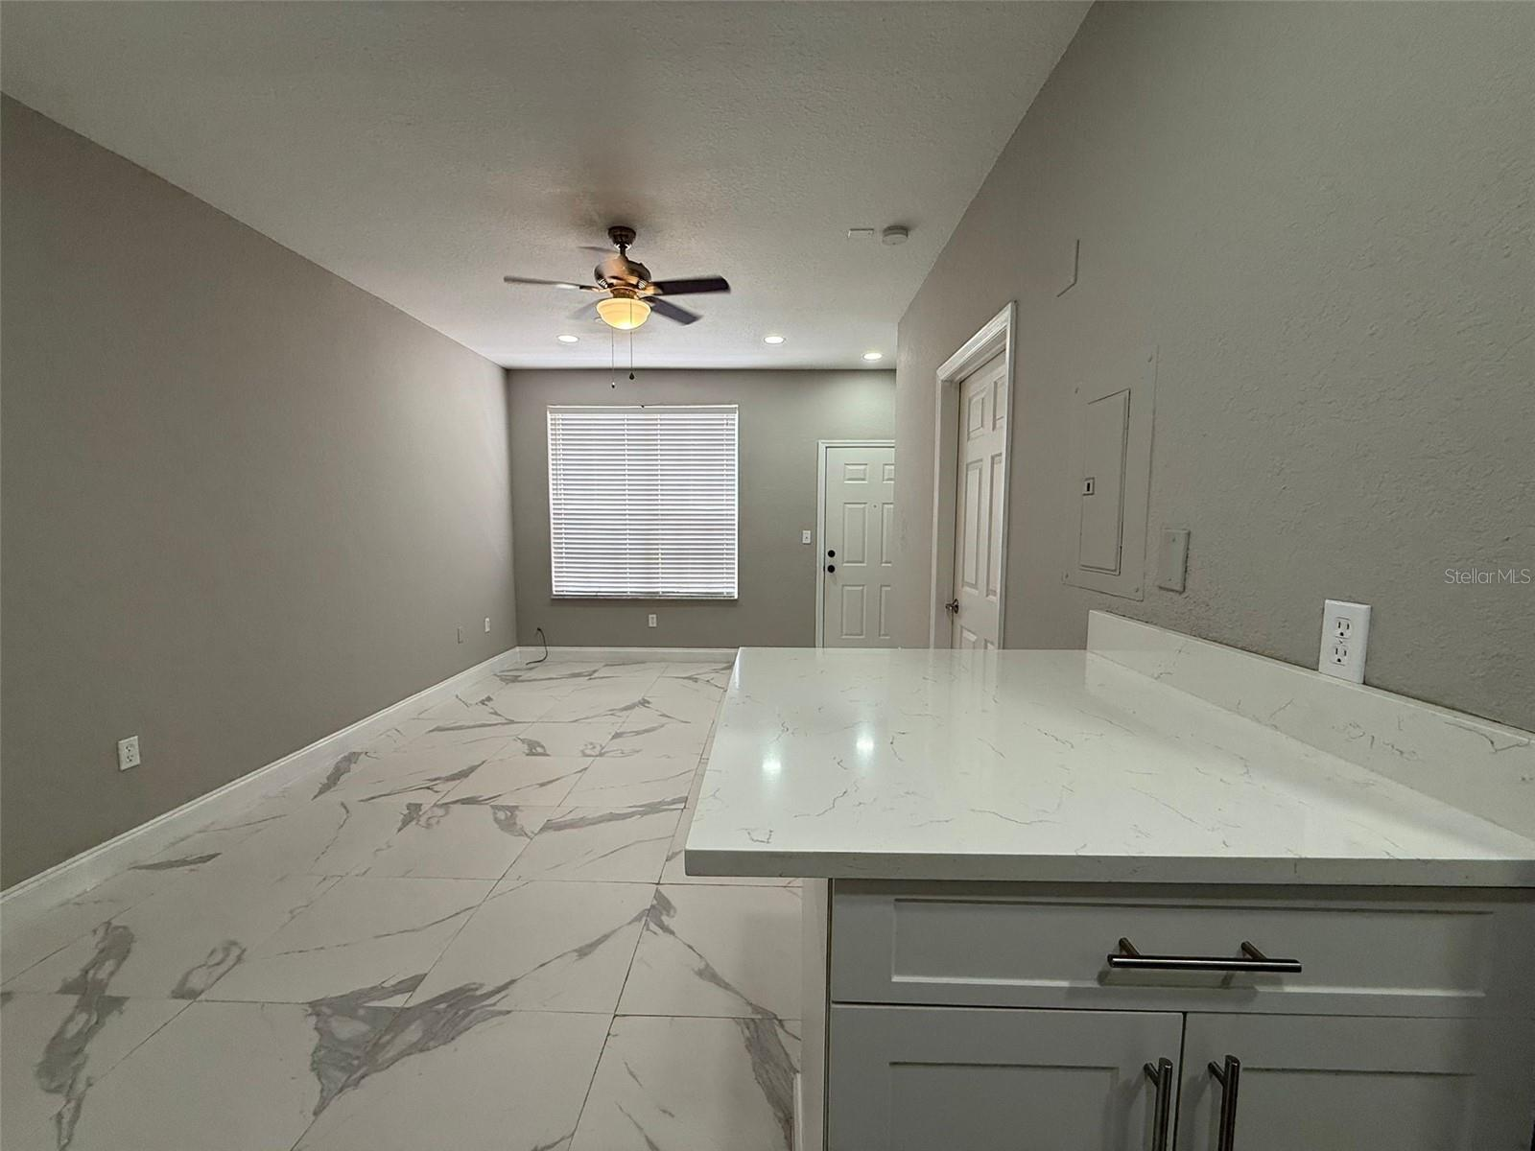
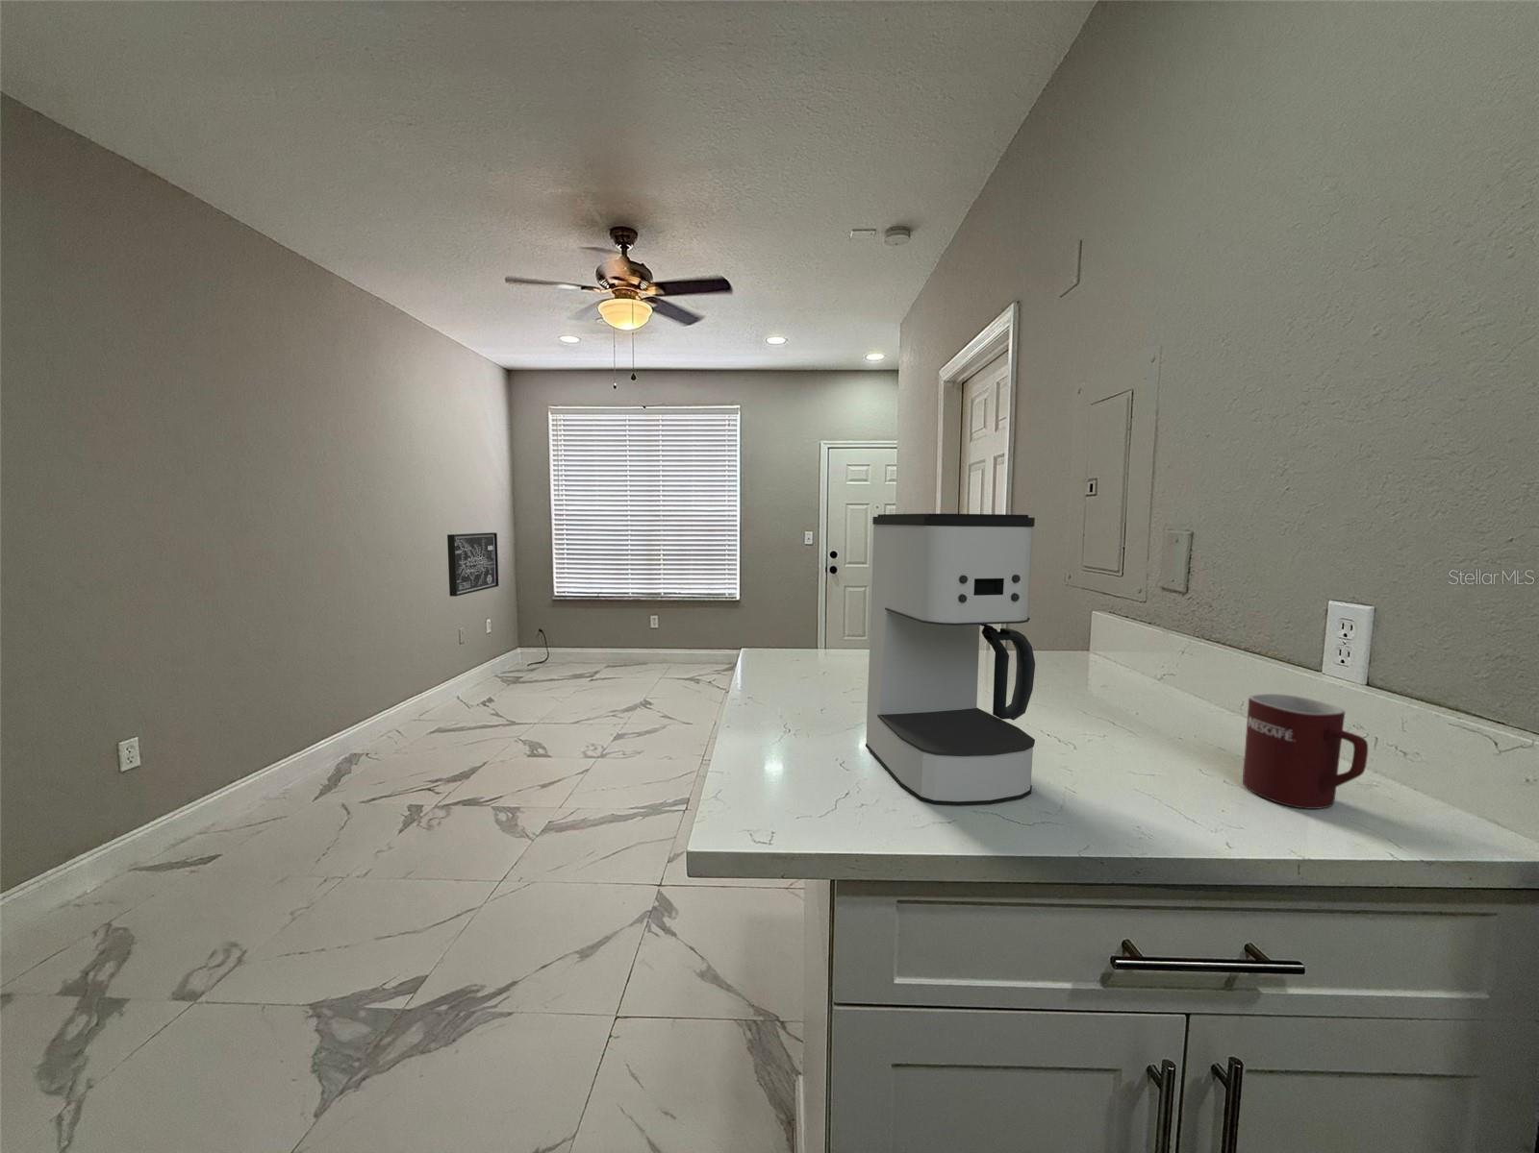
+ wall art [446,532,499,597]
+ mug [1242,693,1369,810]
+ coffee maker [865,514,1036,807]
